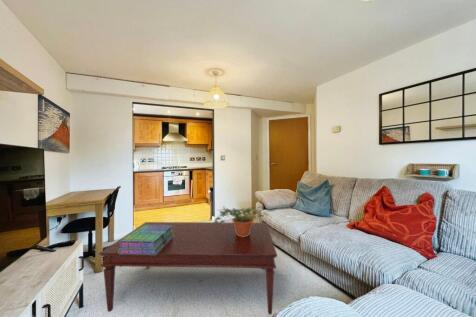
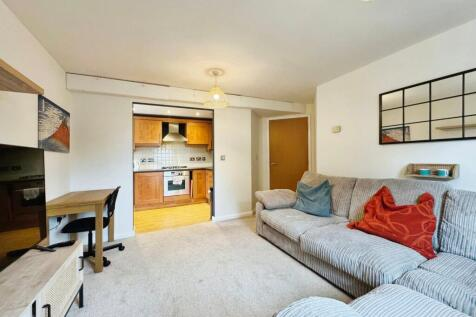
- stack of books [118,225,174,255]
- potted plant [213,205,271,237]
- coffee table [98,221,278,315]
